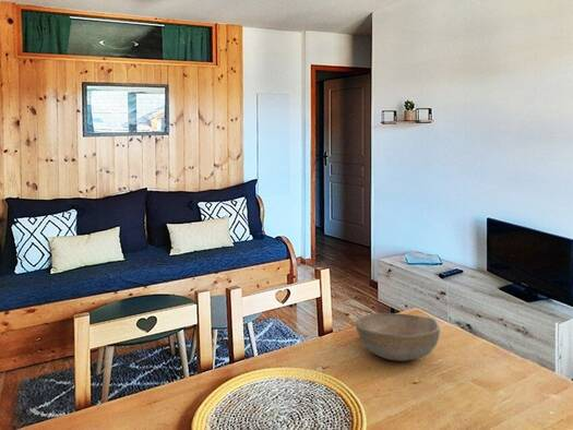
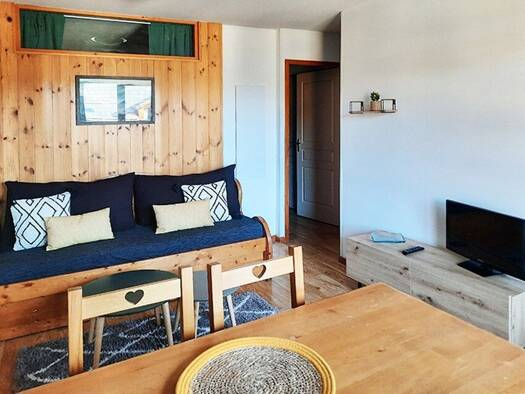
- bowl [355,312,442,362]
